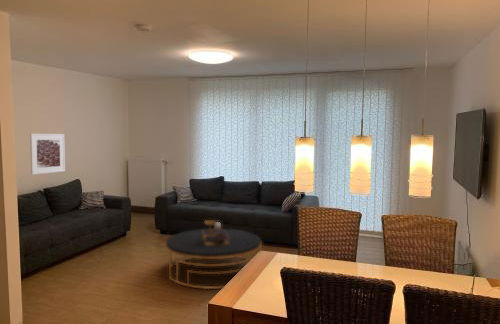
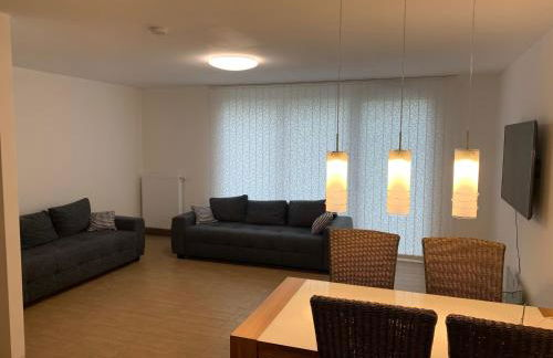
- coffee table [165,219,263,290]
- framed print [29,133,66,176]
